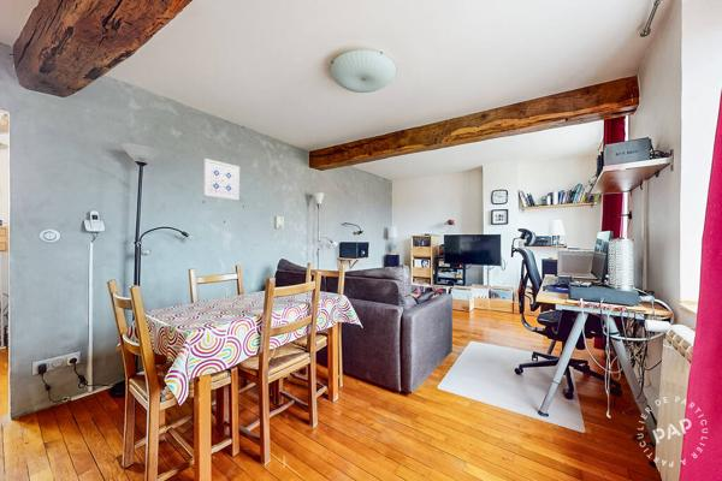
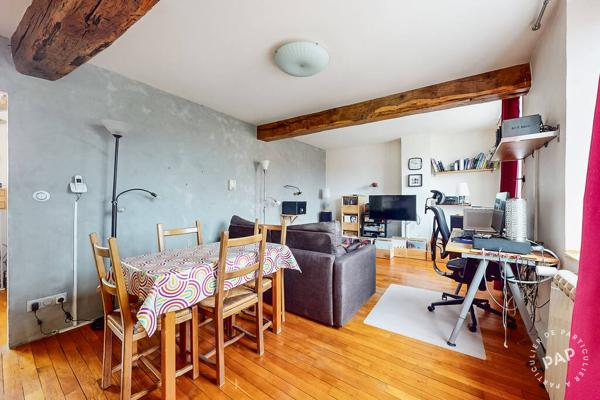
- wall art [202,158,241,201]
